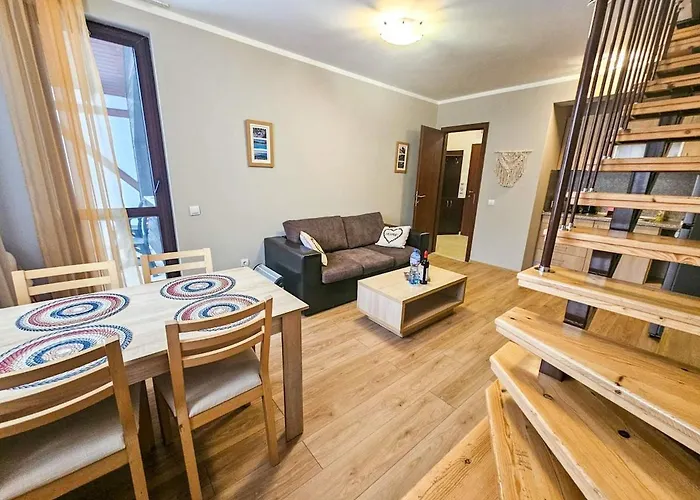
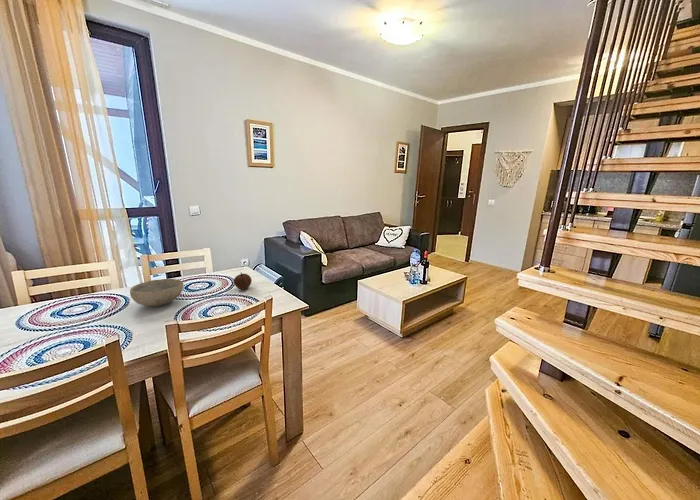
+ bowl [129,278,184,307]
+ fruit [233,271,253,290]
